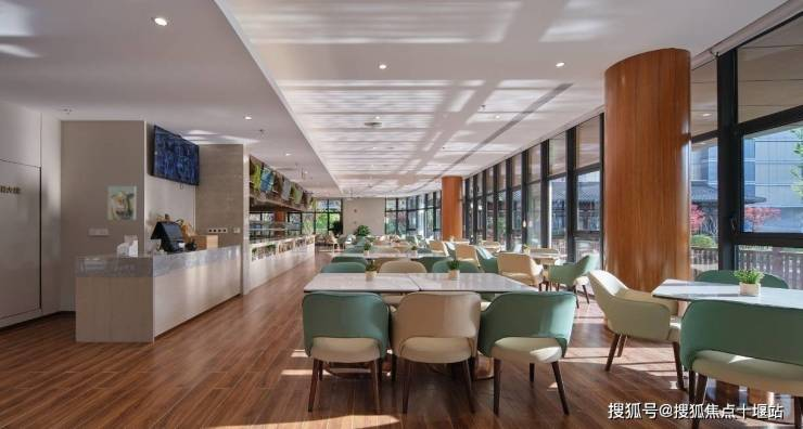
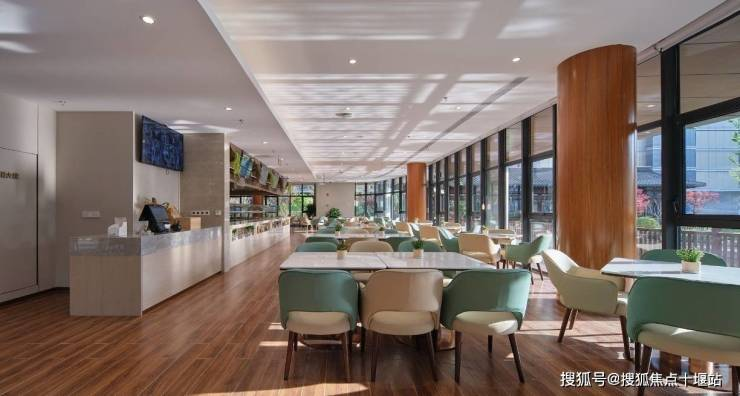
- wall art [106,185,138,221]
